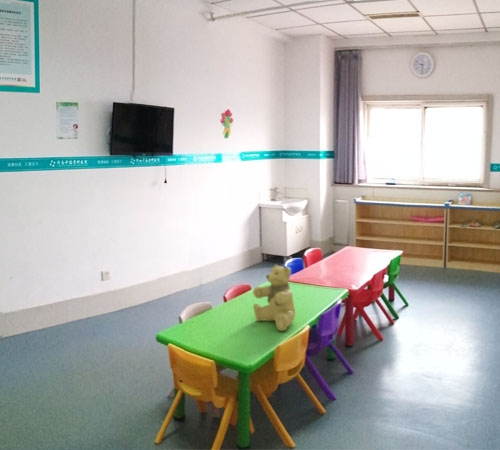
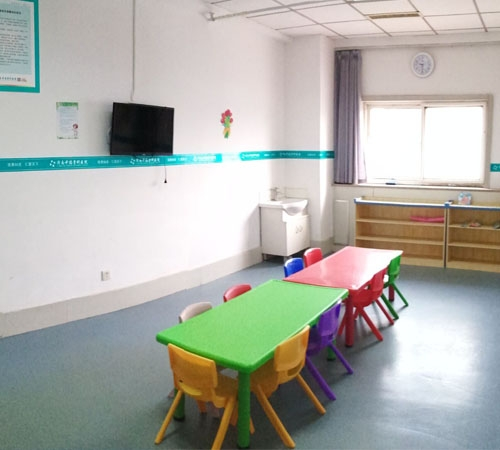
- teddy bear [252,264,296,332]
